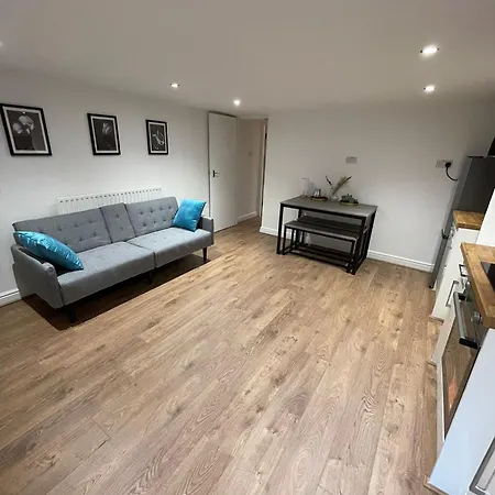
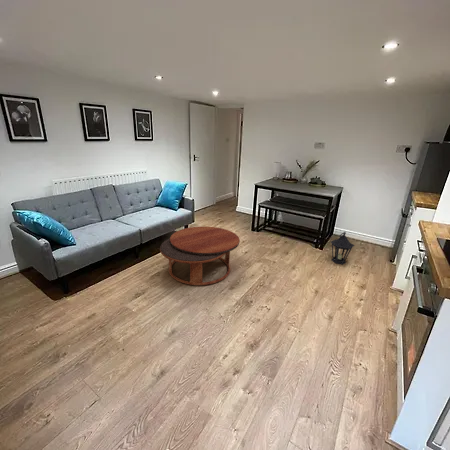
+ coffee table [159,226,241,286]
+ lantern [330,231,356,265]
